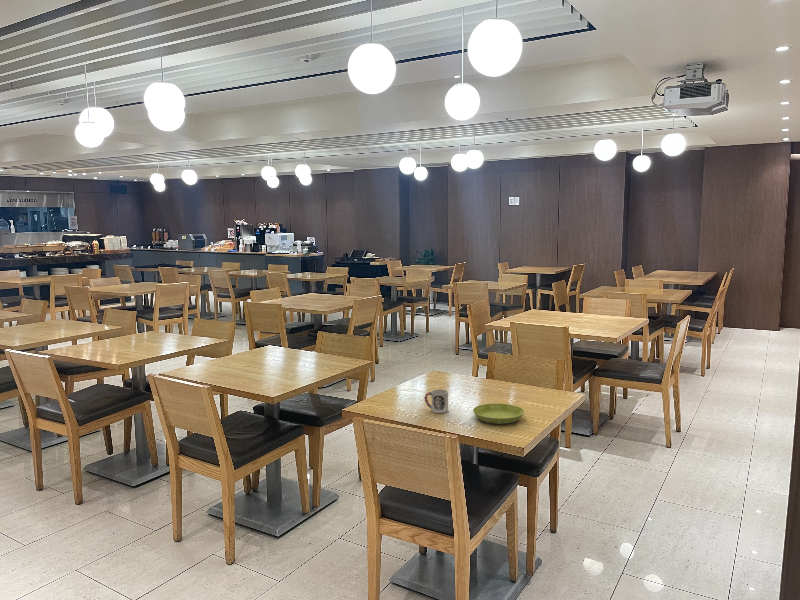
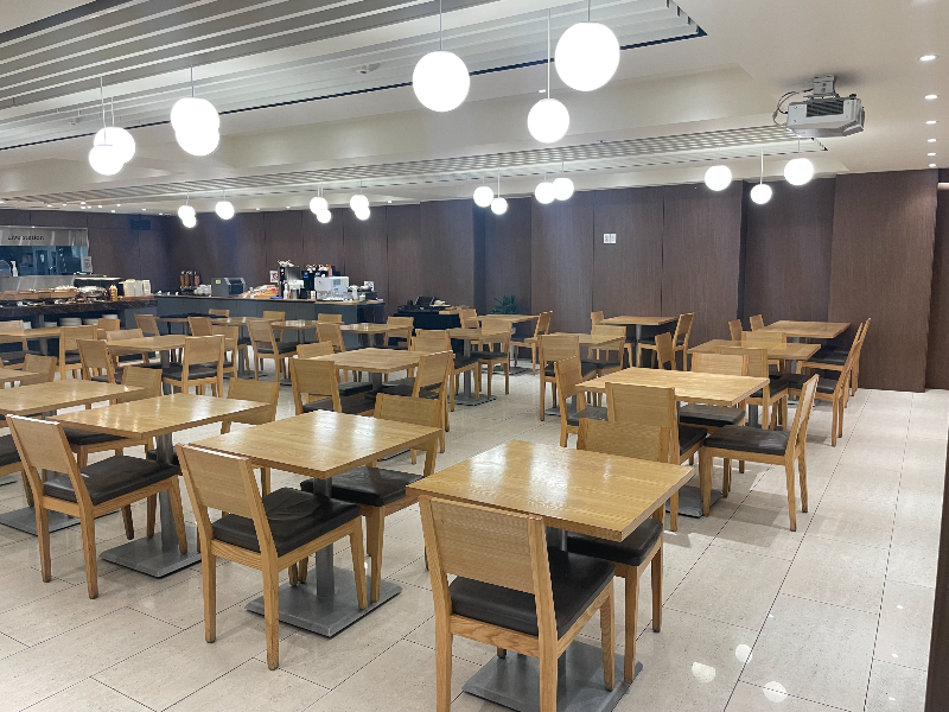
- cup [424,389,449,414]
- saucer [472,403,525,425]
